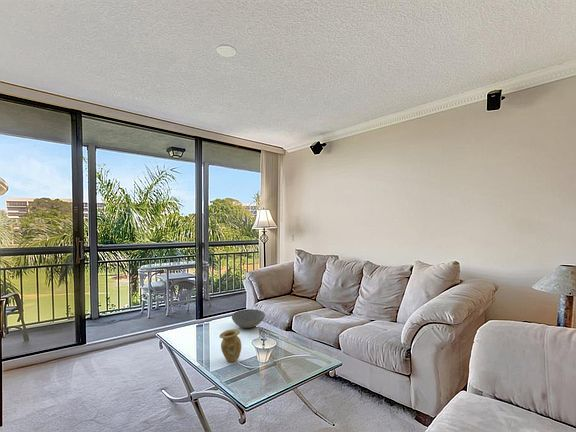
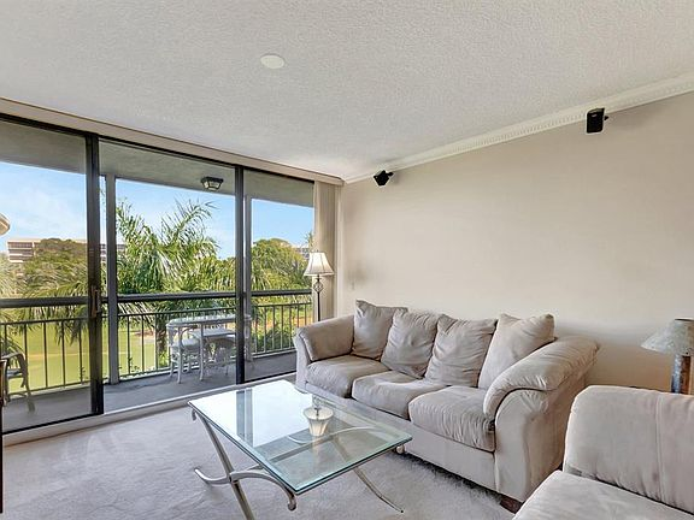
- vase [218,328,242,363]
- bowl [231,308,266,329]
